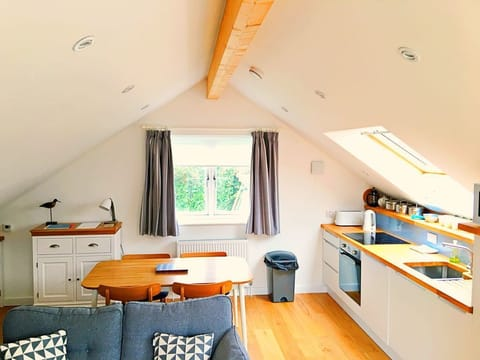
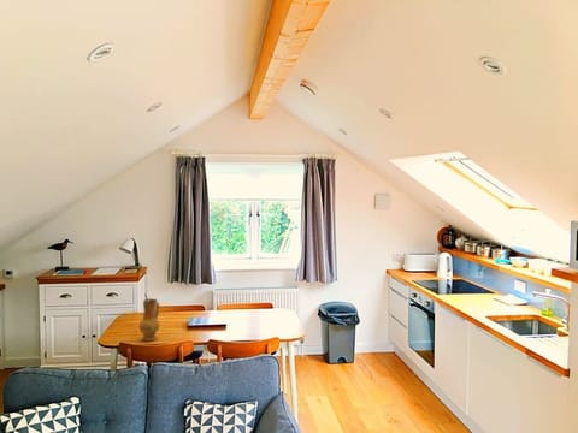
+ ceramic jug [137,297,161,343]
